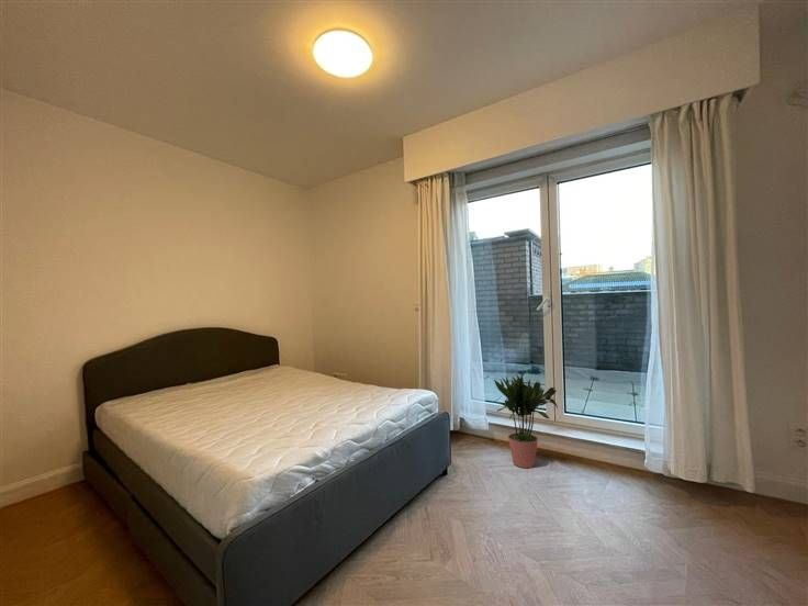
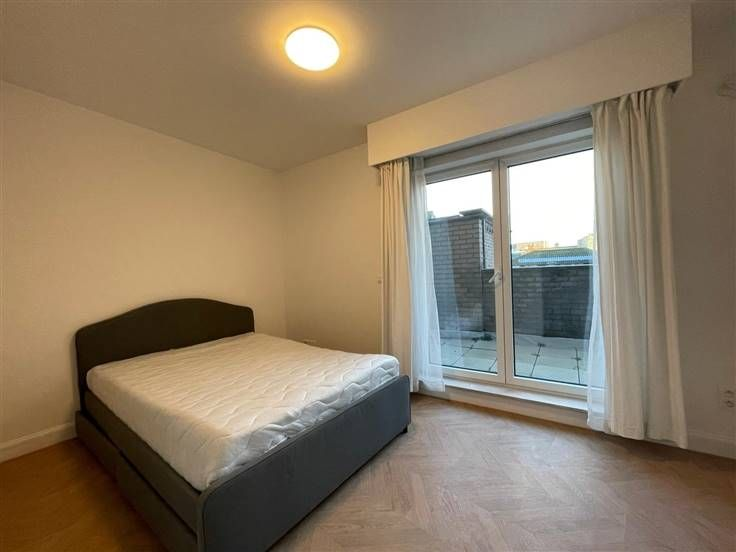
- potted plant [493,373,559,469]
